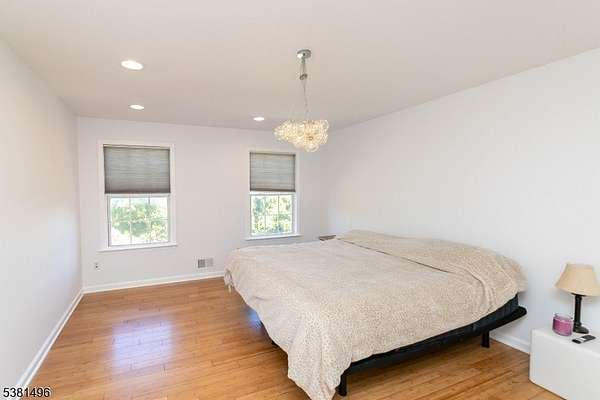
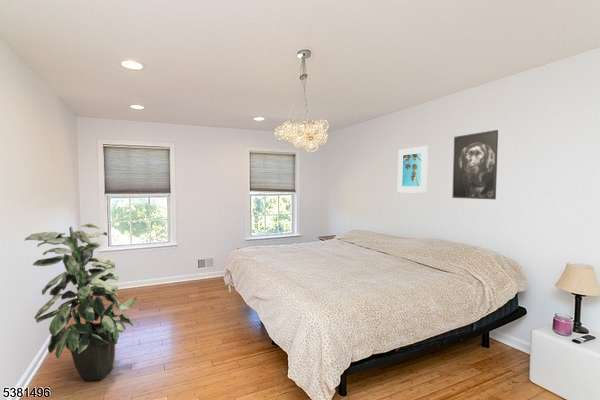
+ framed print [397,145,429,194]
+ indoor plant [24,222,138,382]
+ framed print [451,129,499,200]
